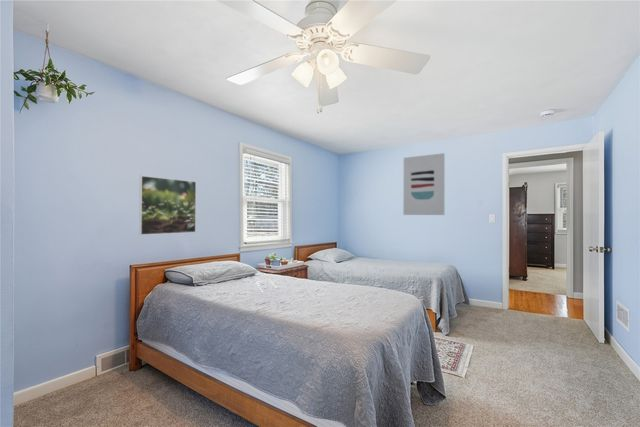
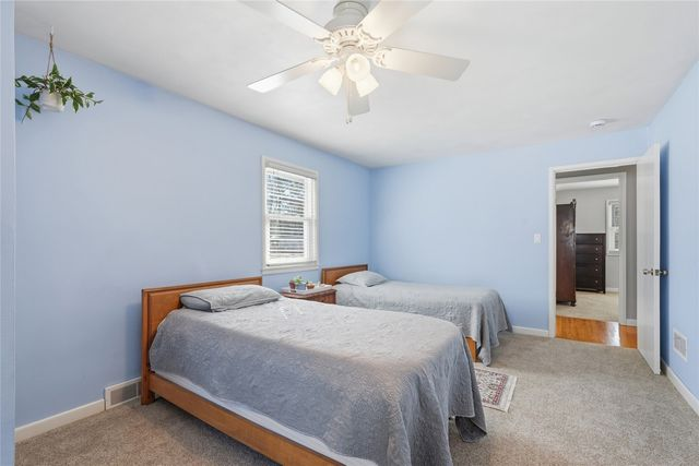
- wall art [402,152,446,216]
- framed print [138,175,197,236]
